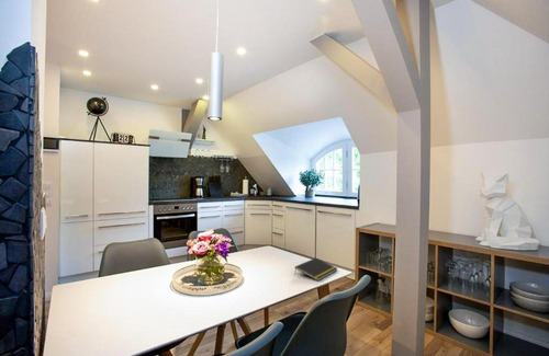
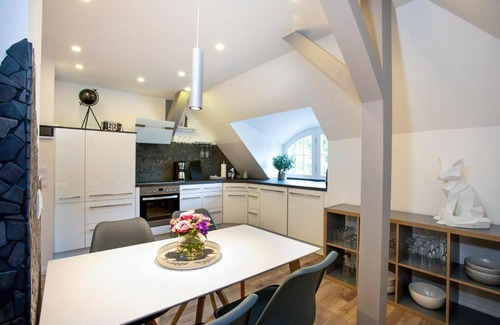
- notepad [293,256,338,282]
